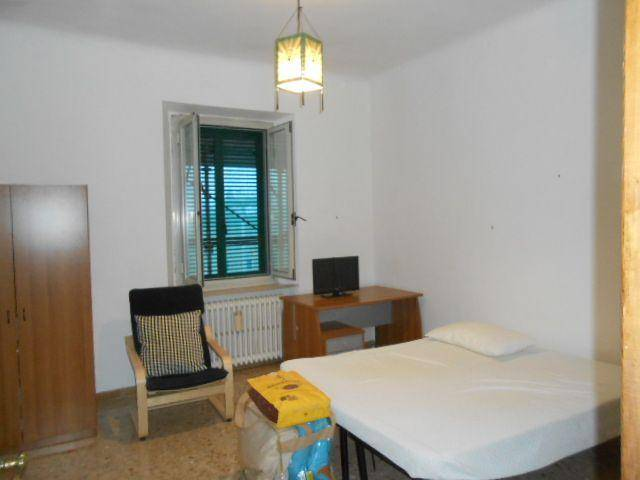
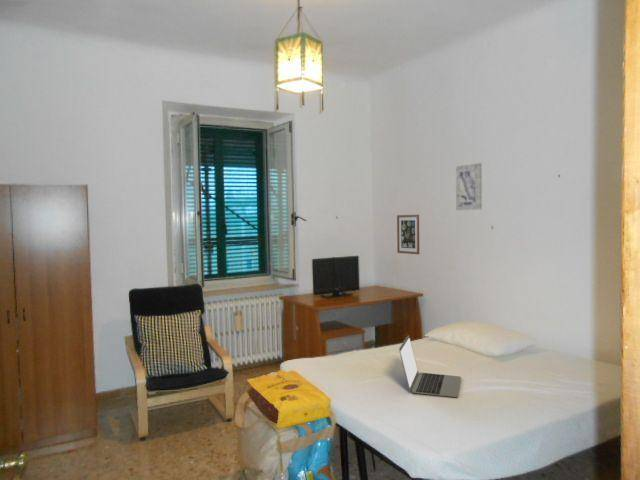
+ wall art [455,162,483,211]
+ wall art [396,214,420,255]
+ laptop [398,334,462,398]
